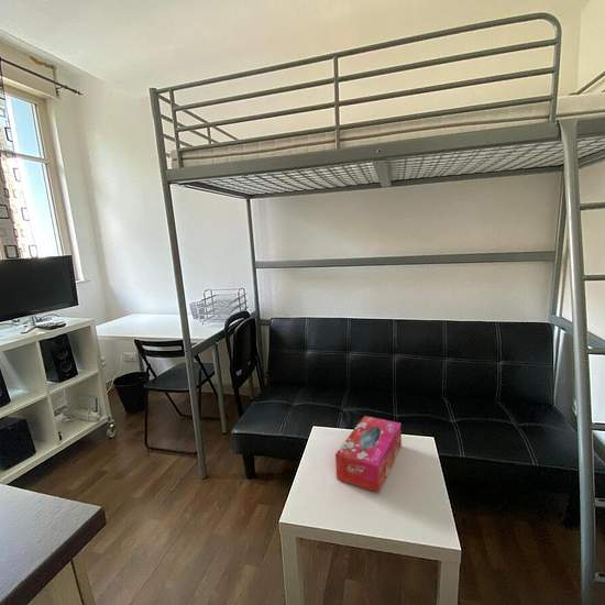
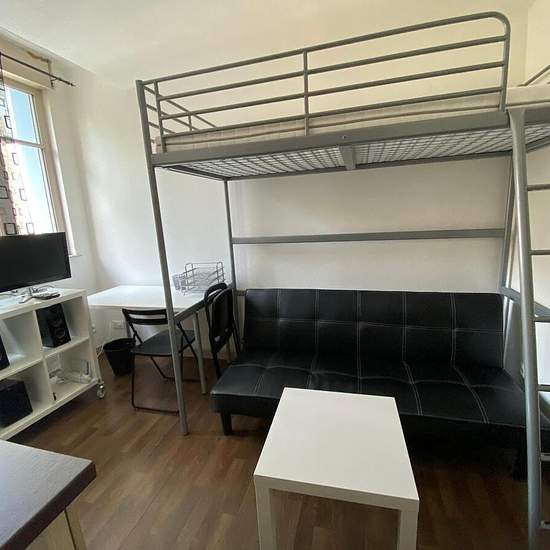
- tissue box [334,415,403,494]
